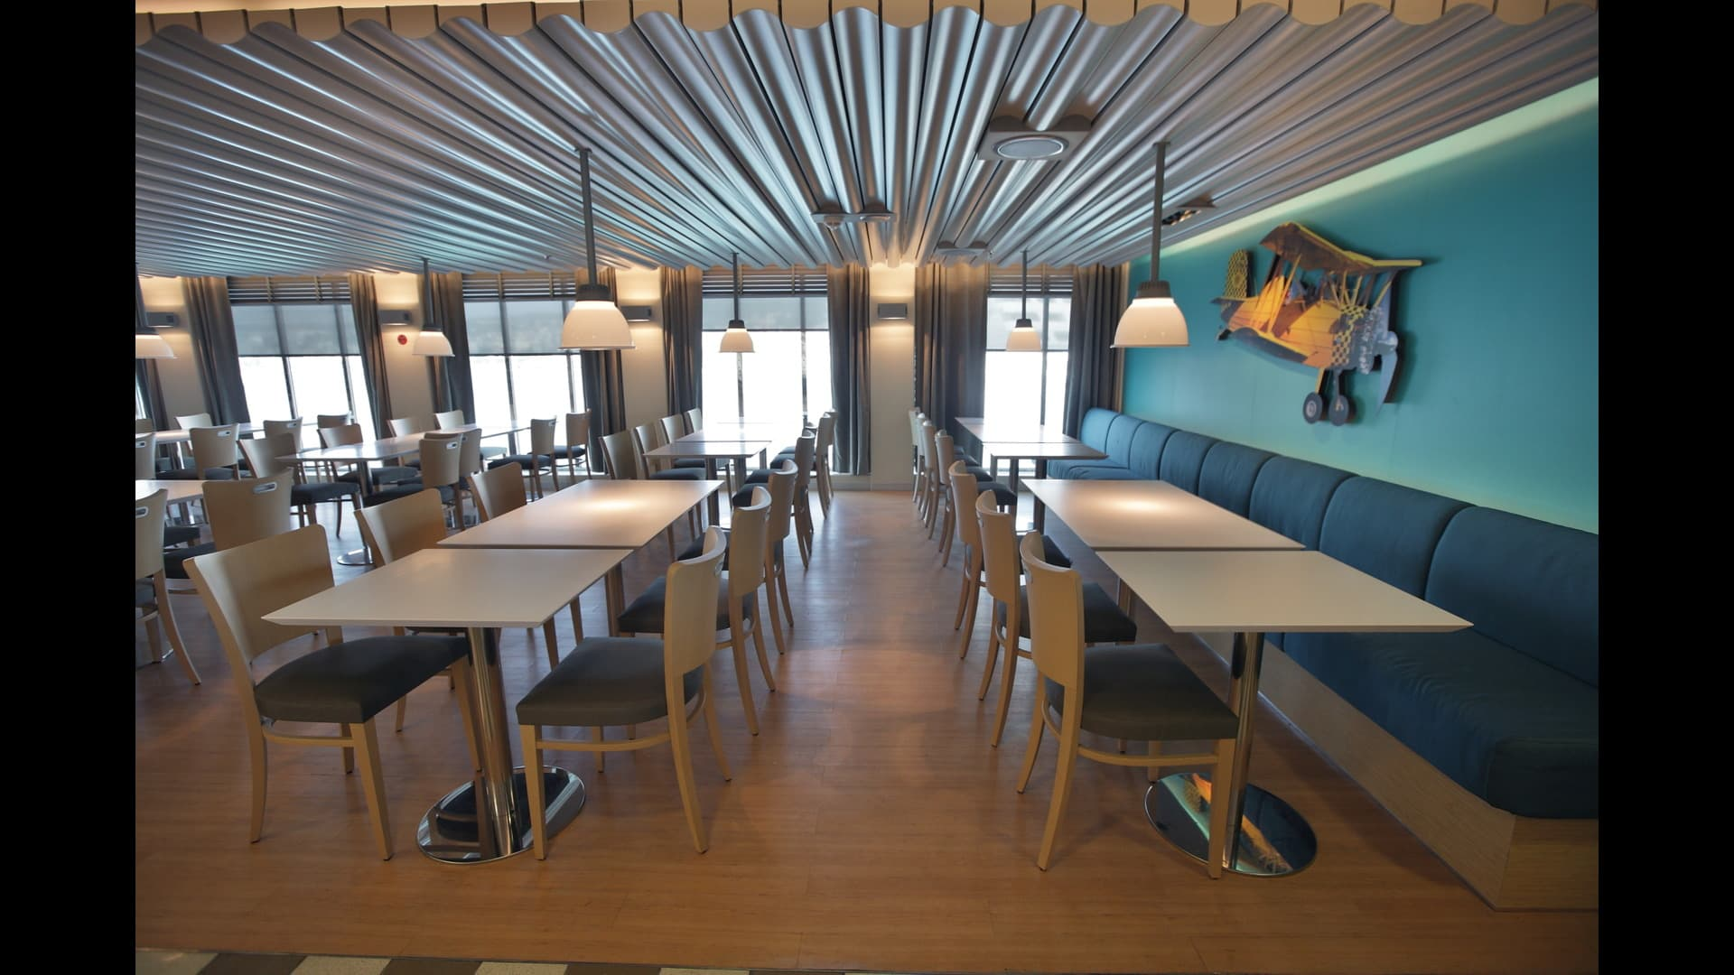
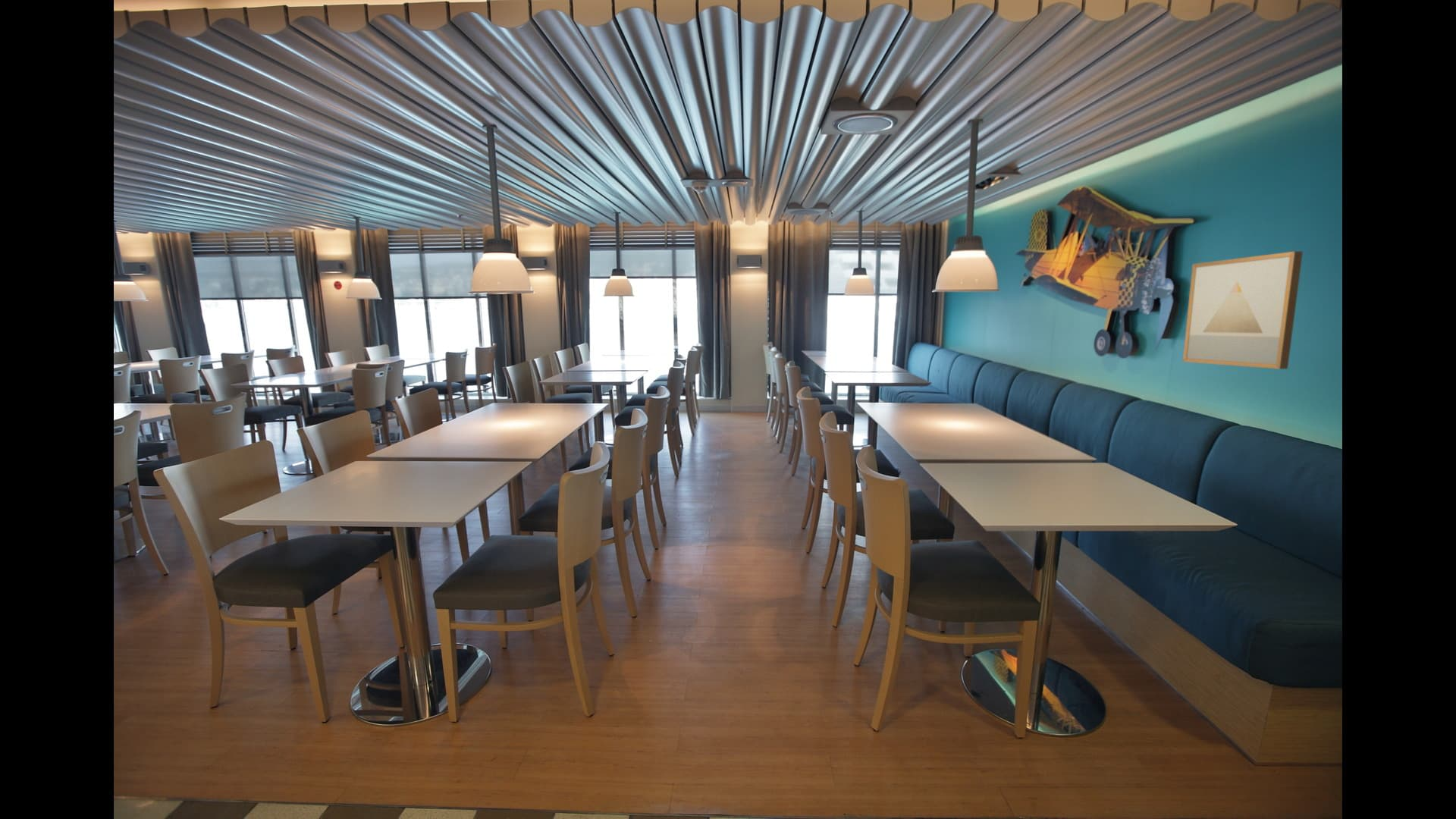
+ wall art [1182,250,1304,370]
